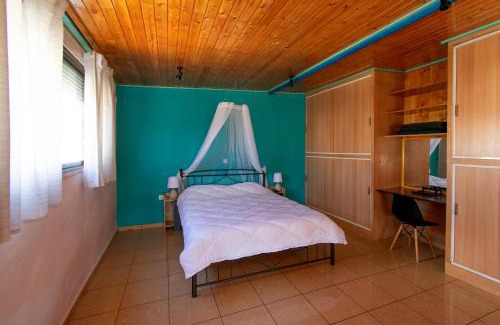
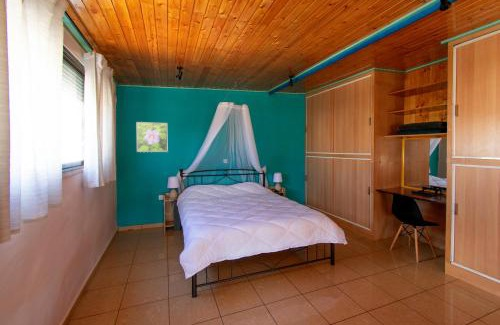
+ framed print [136,121,169,153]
